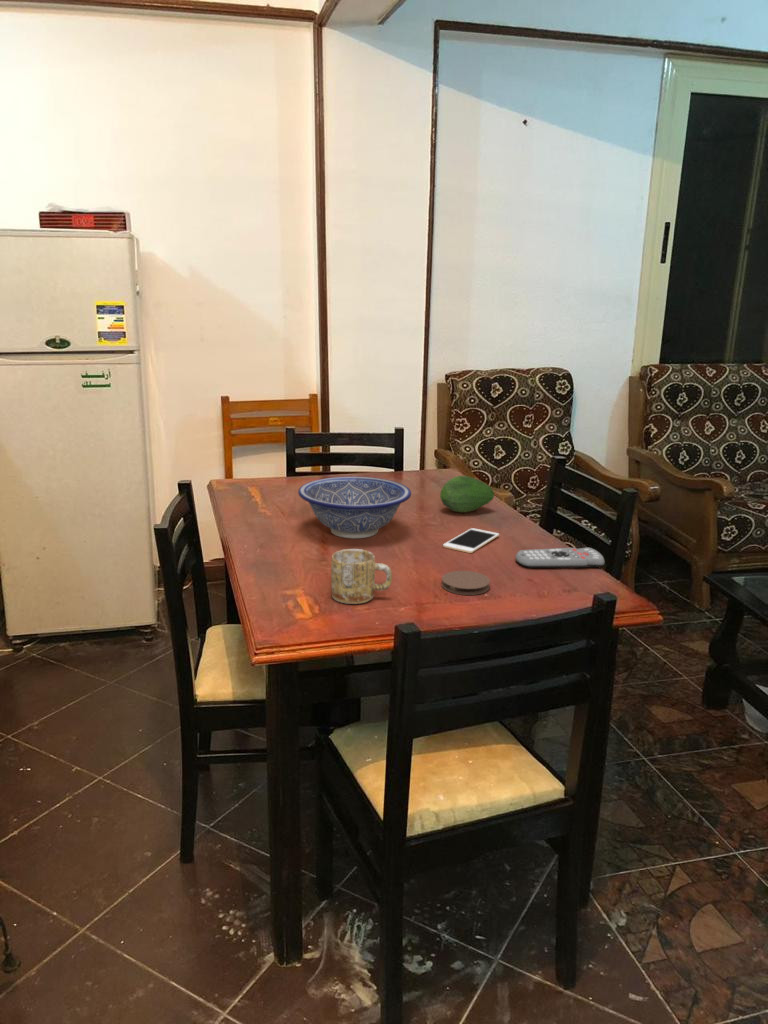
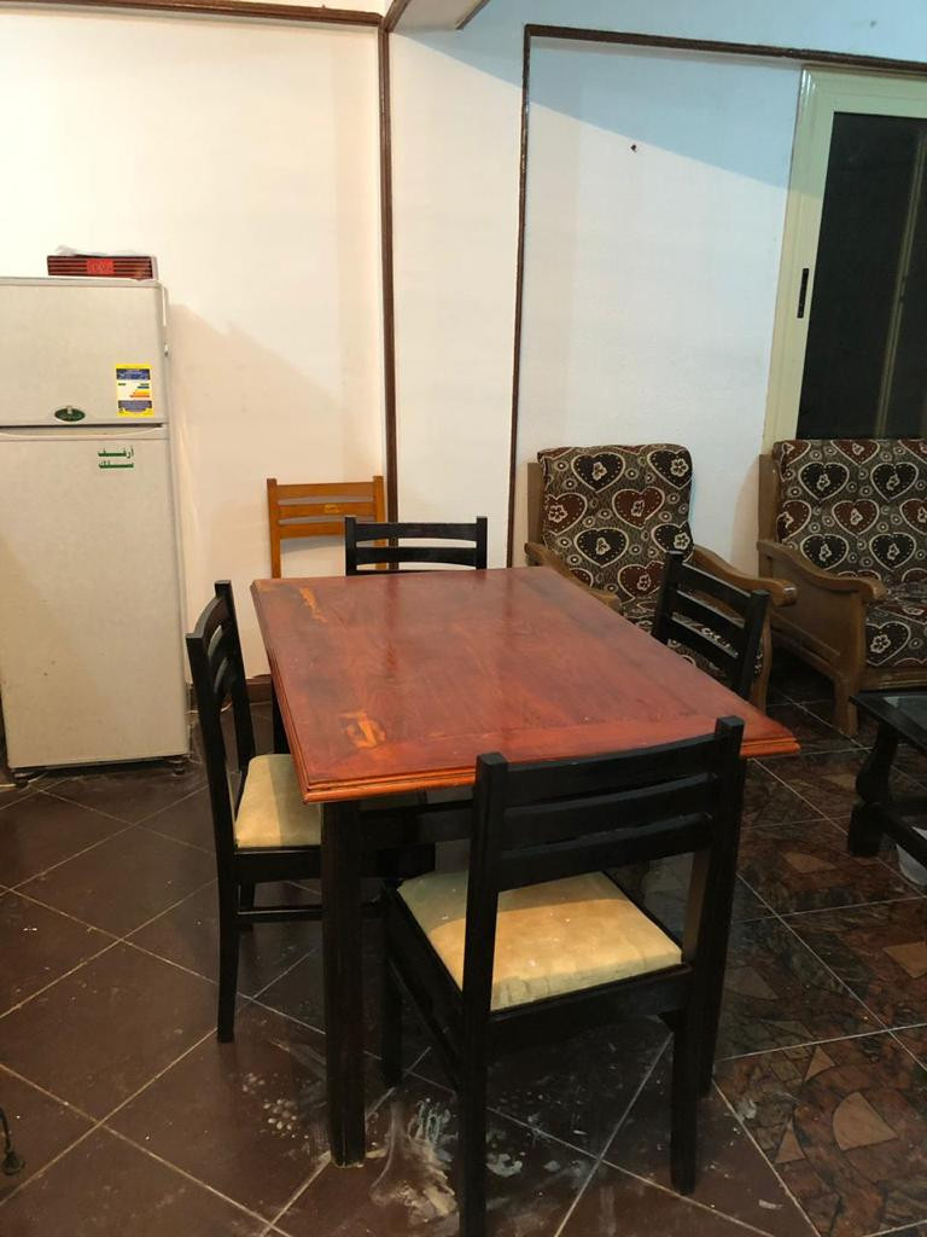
- remote control [514,546,606,569]
- fruit [439,475,495,514]
- mug [330,548,393,605]
- decorative bowl [297,476,412,540]
- cell phone [442,527,500,554]
- coaster [441,570,491,596]
